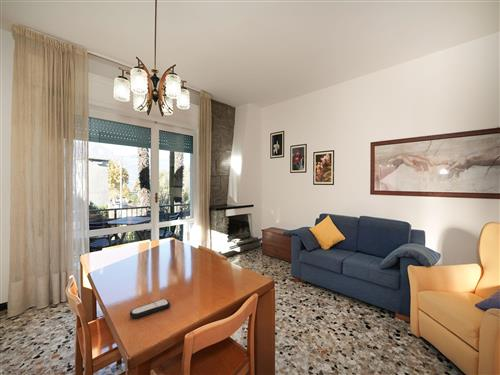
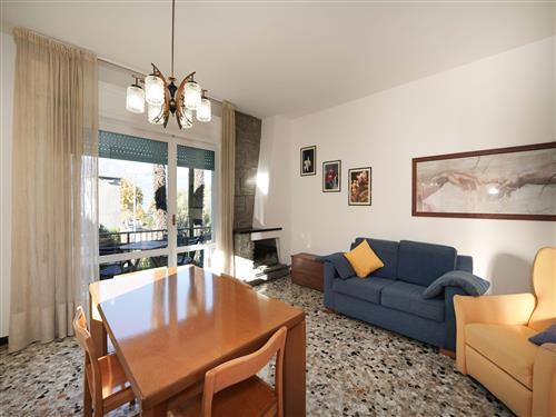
- remote control [129,298,171,319]
